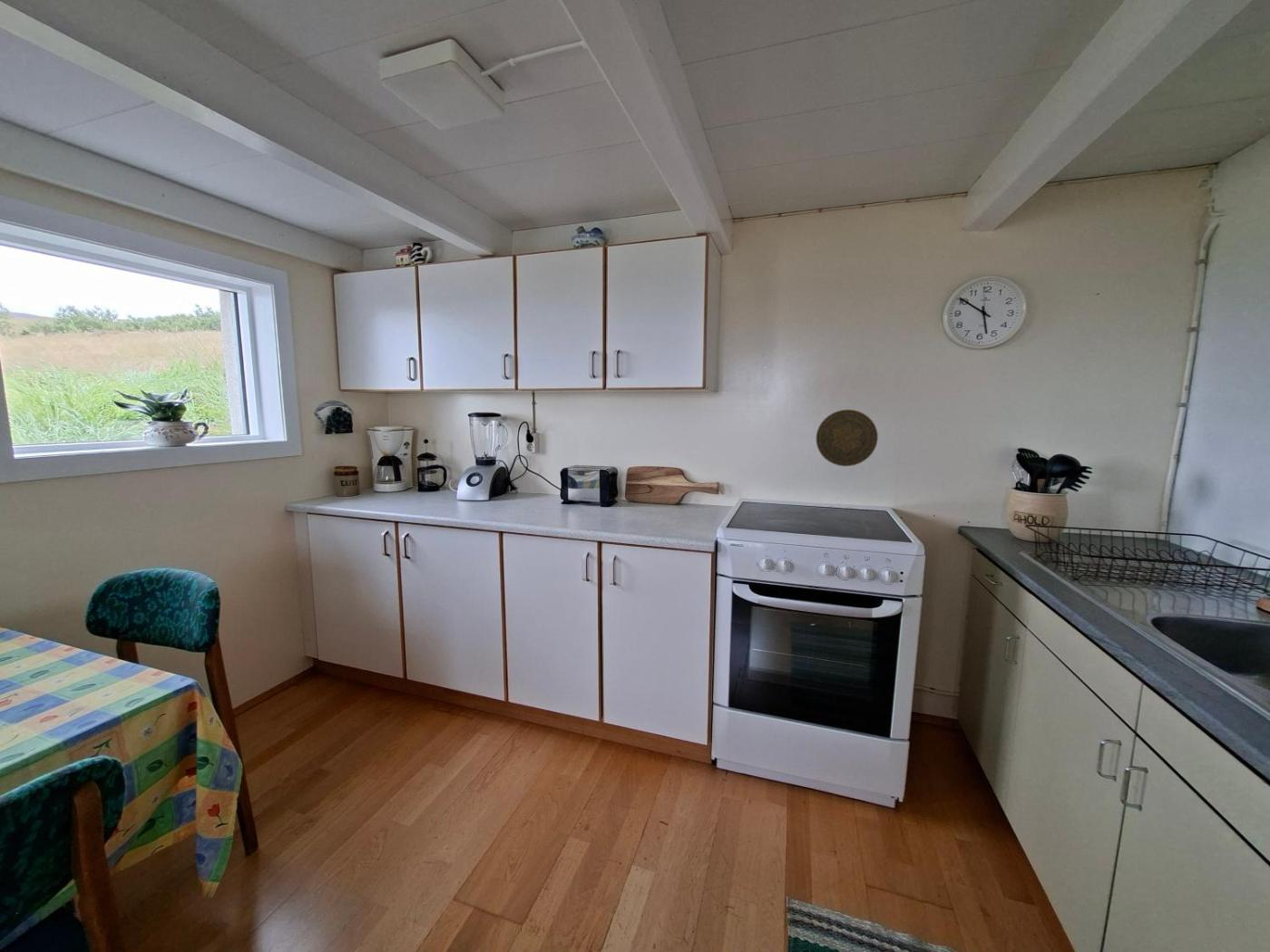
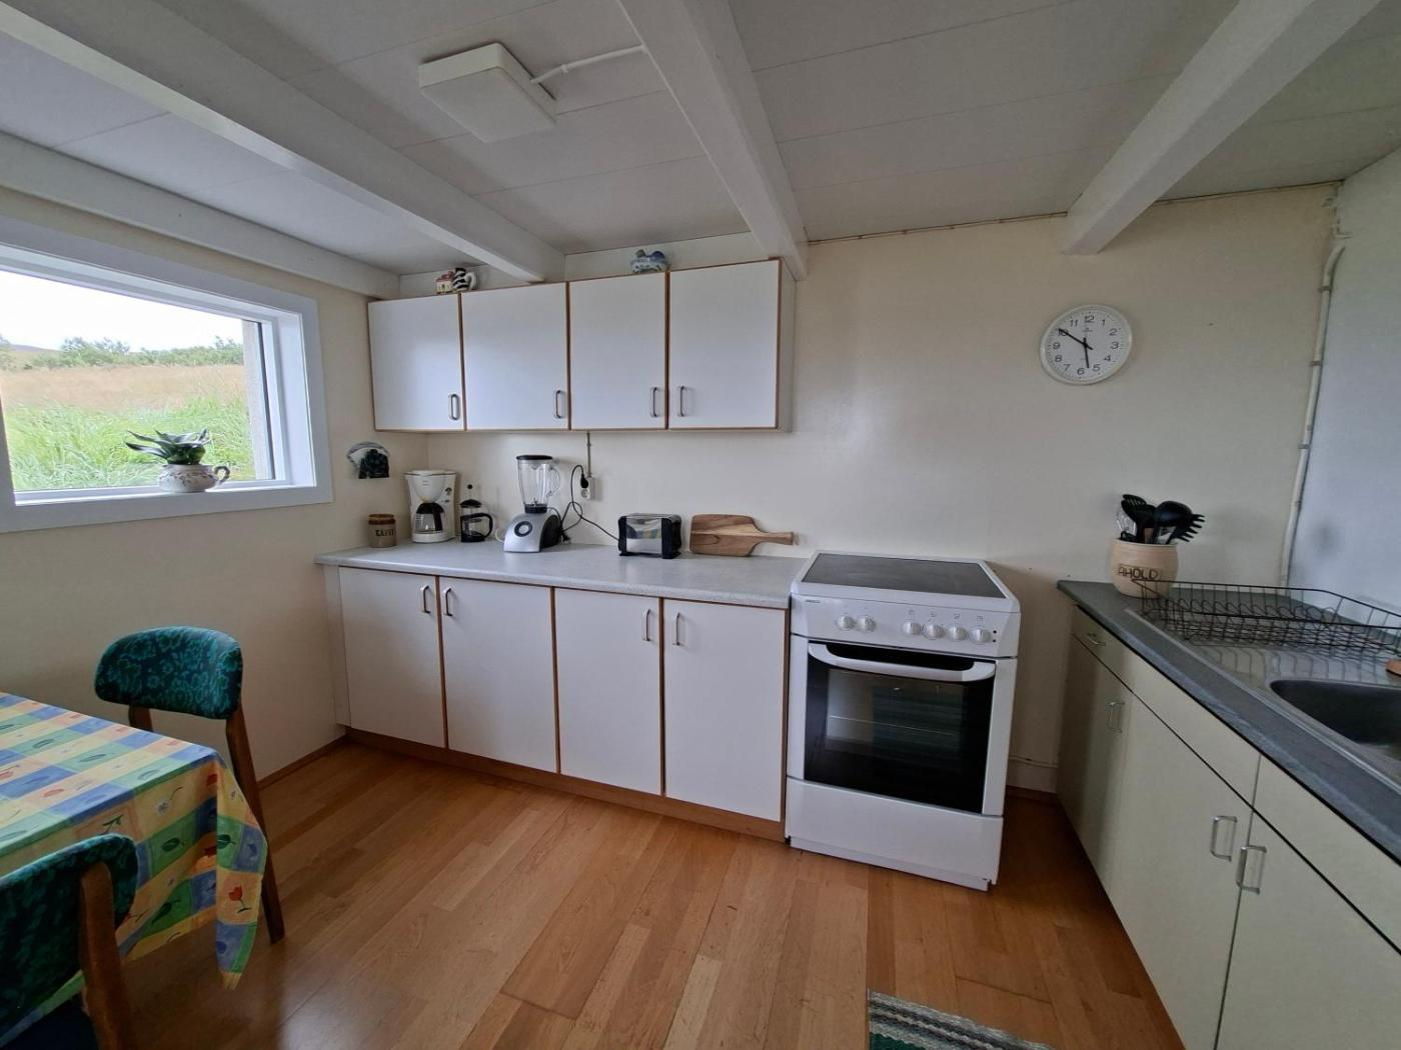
- decorative plate [816,409,879,467]
